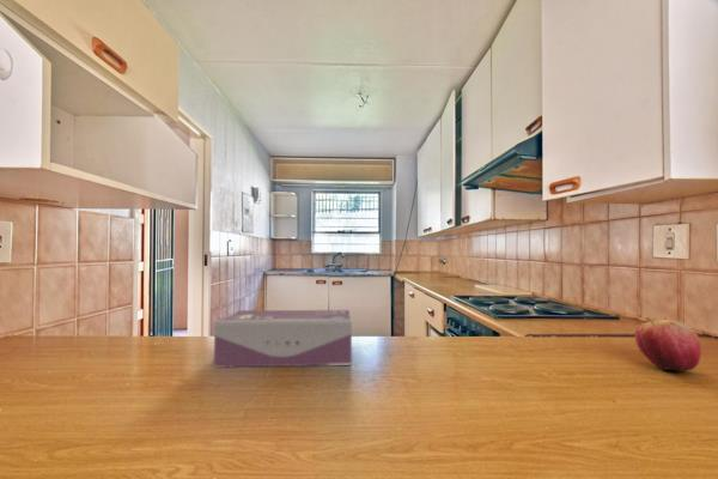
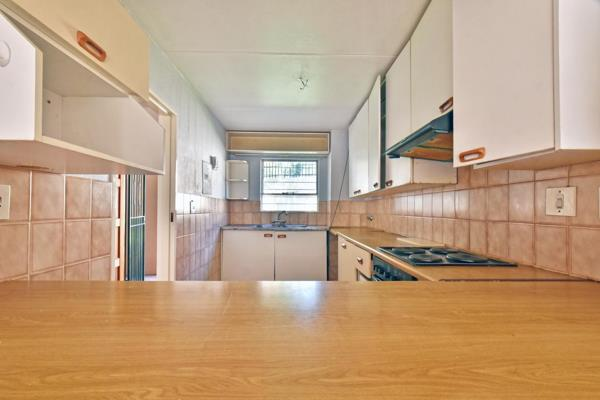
- tissue box [213,309,353,369]
- apple [634,316,702,372]
